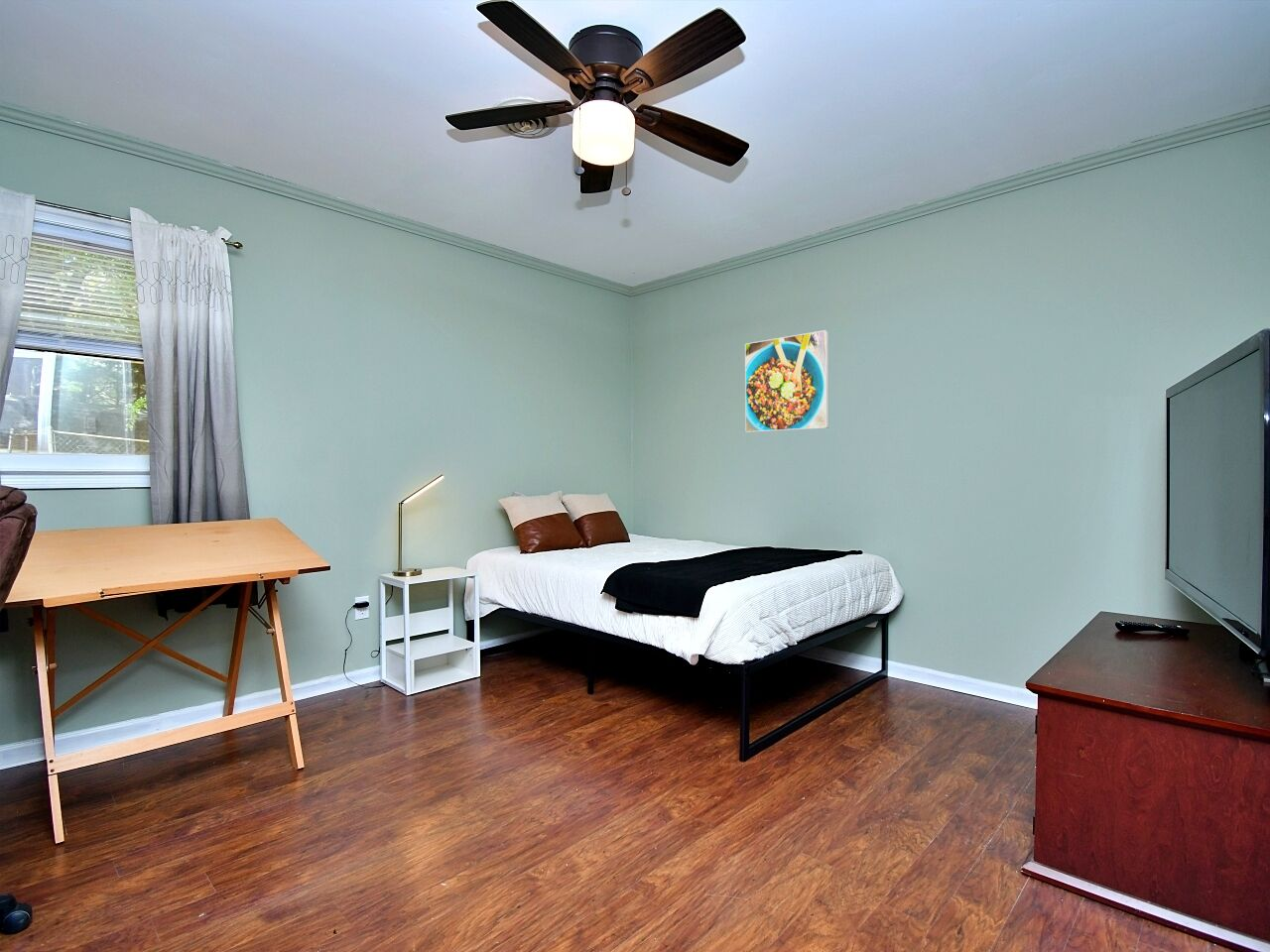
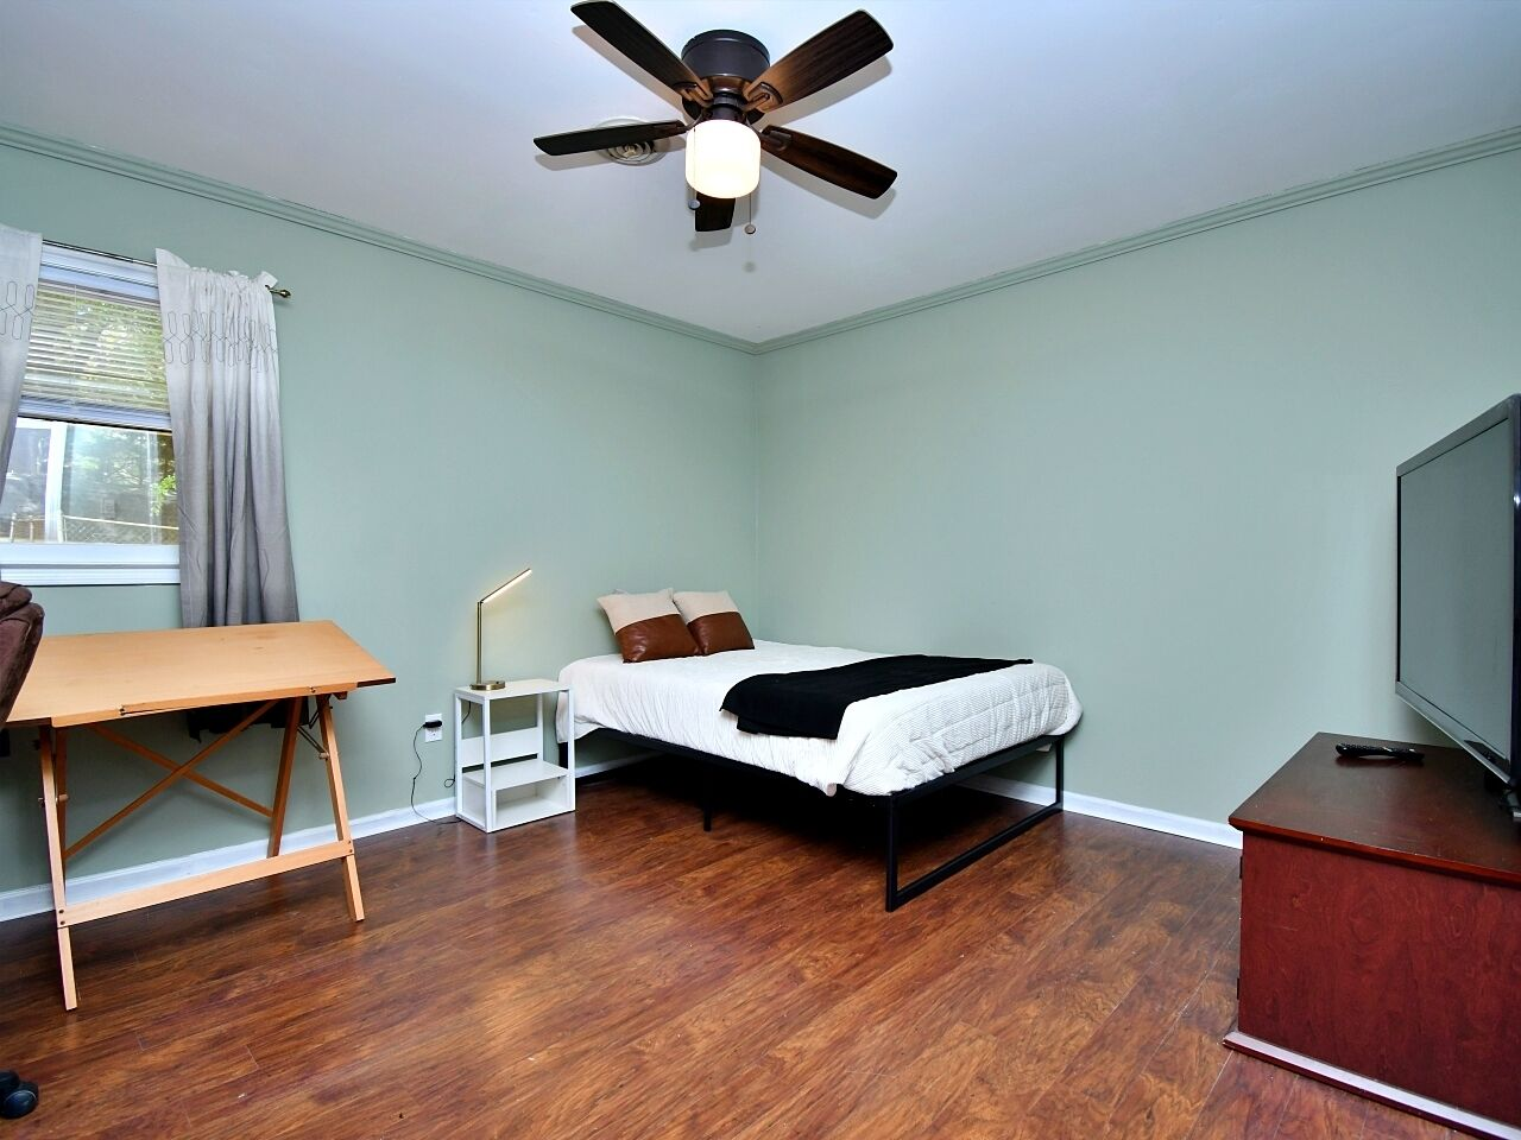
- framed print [744,329,829,433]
